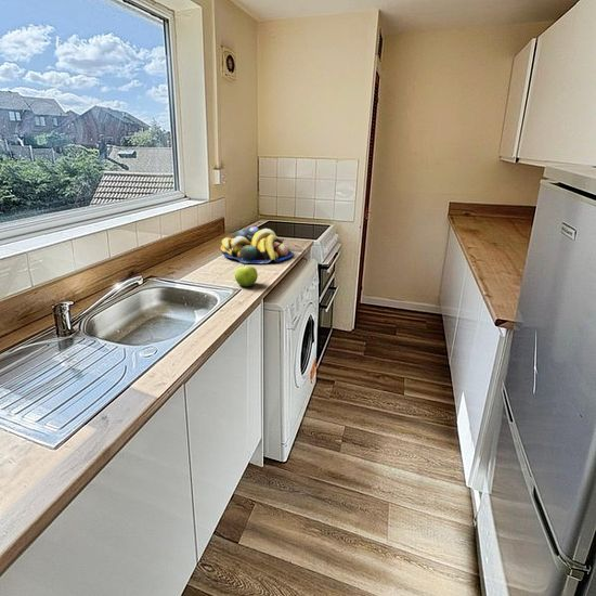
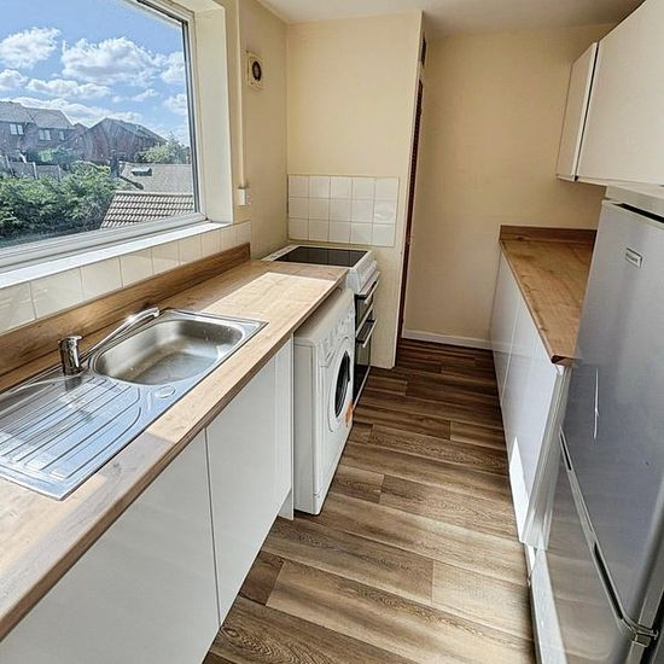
- fruit bowl [220,225,294,264]
- fruit [234,263,259,288]
